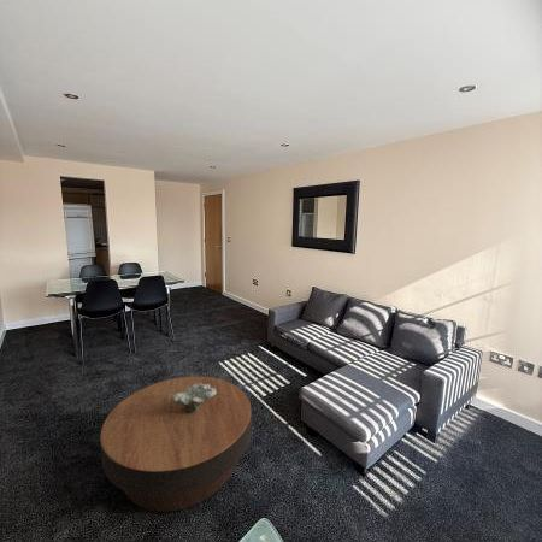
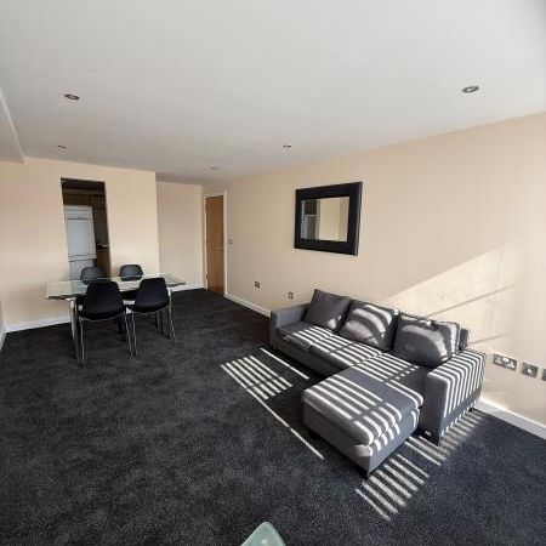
- decorative bowl [170,383,216,413]
- coffee table [99,376,252,513]
